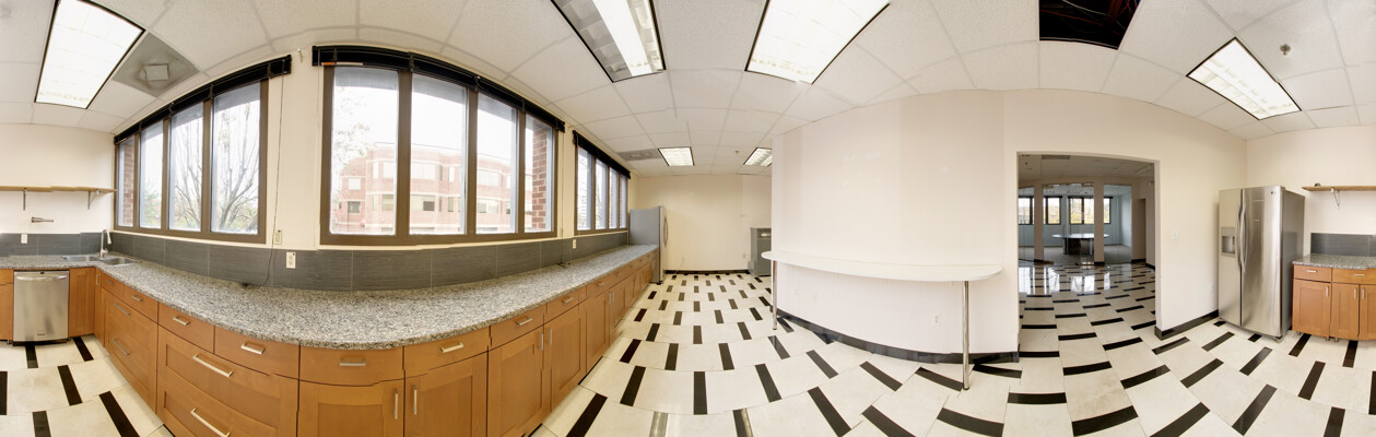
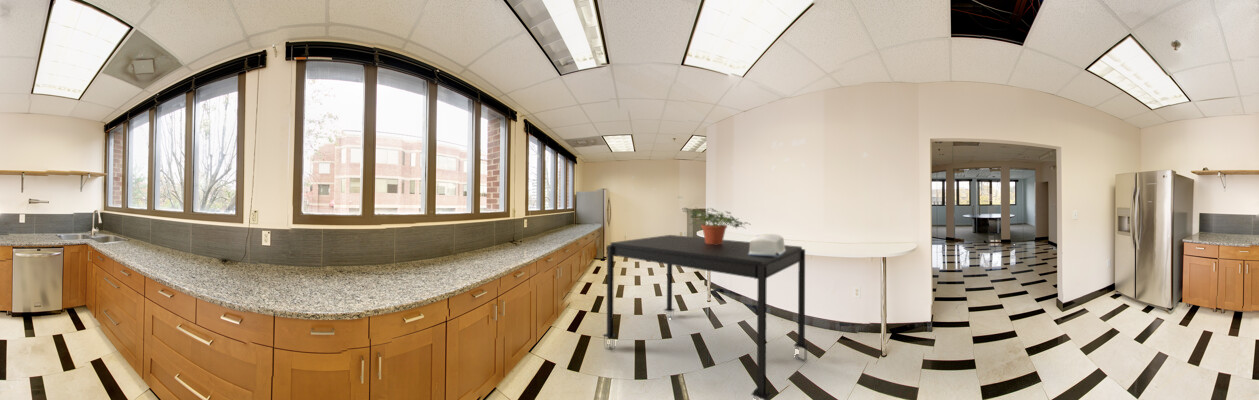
+ potted plant [682,207,752,245]
+ dining table [602,234,810,400]
+ tissue box [749,233,786,256]
